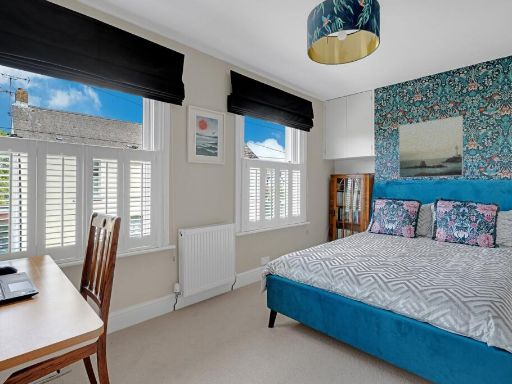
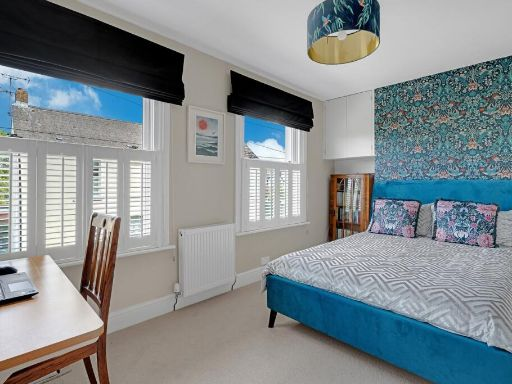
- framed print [398,115,464,179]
